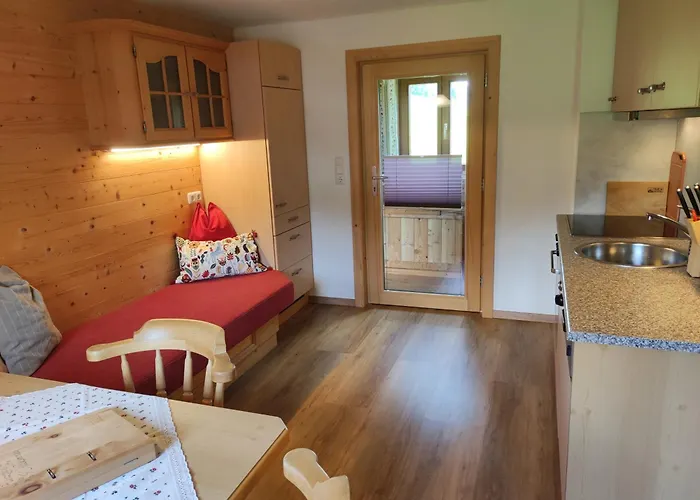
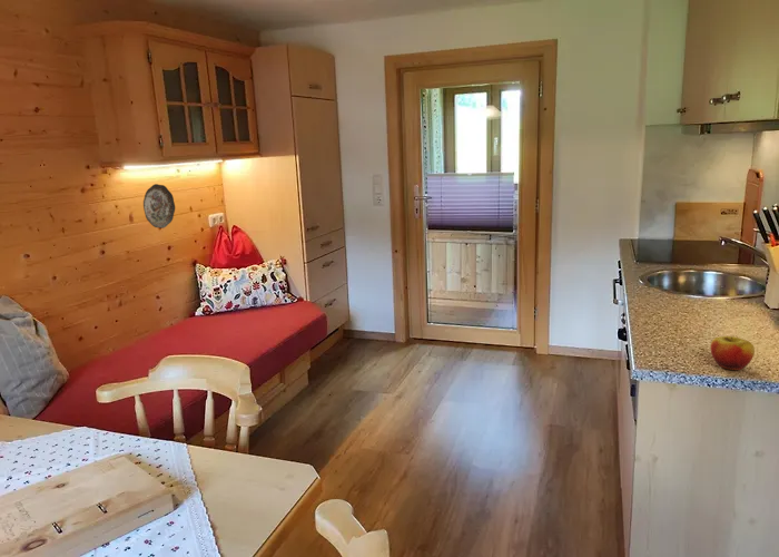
+ decorative plate [142,183,176,229]
+ apple [710,335,756,371]
